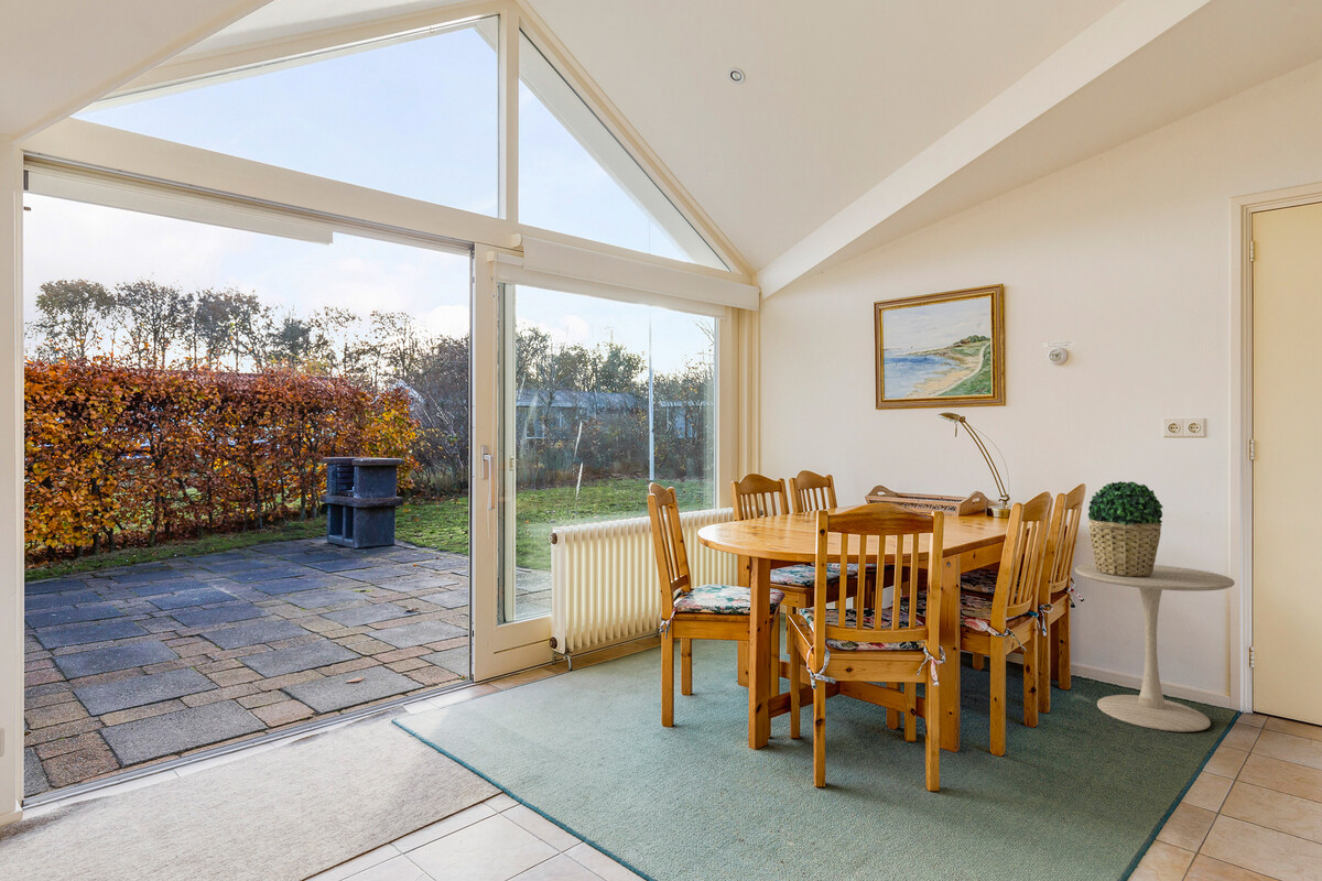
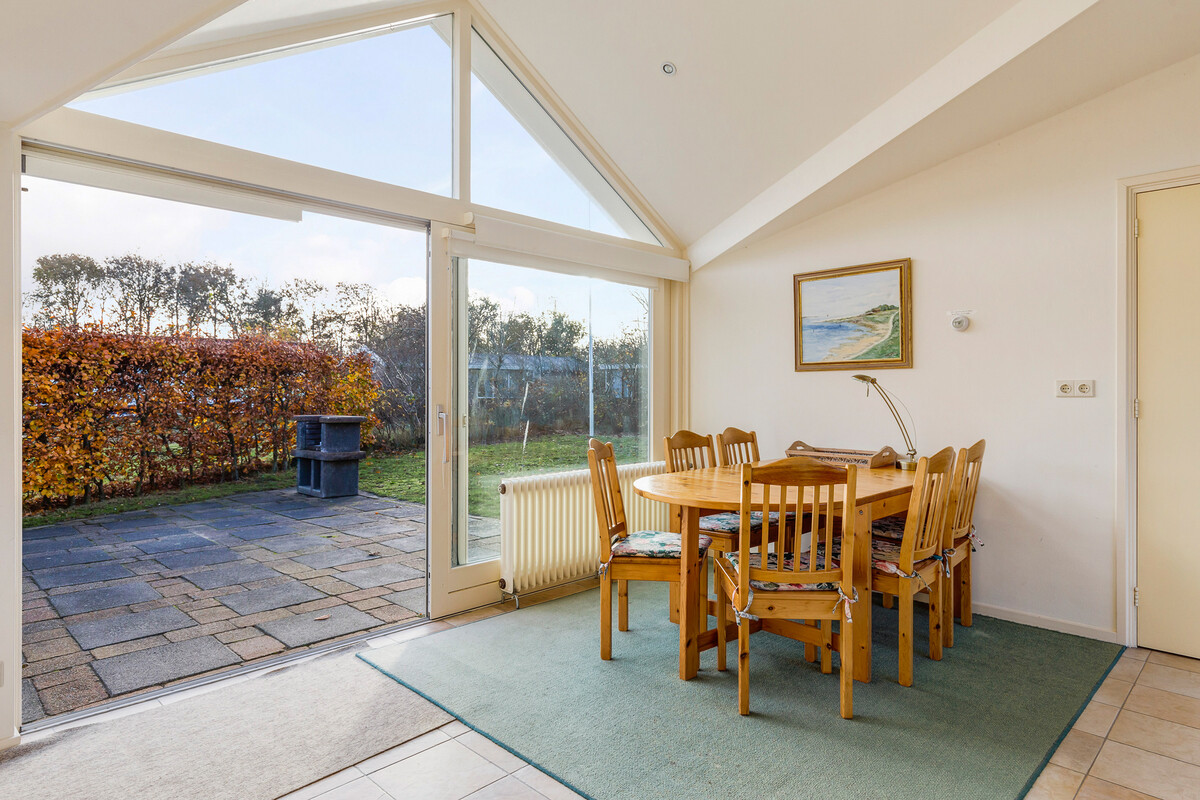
- side table [1074,563,1236,732]
- potted plant [1087,480,1164,577]
